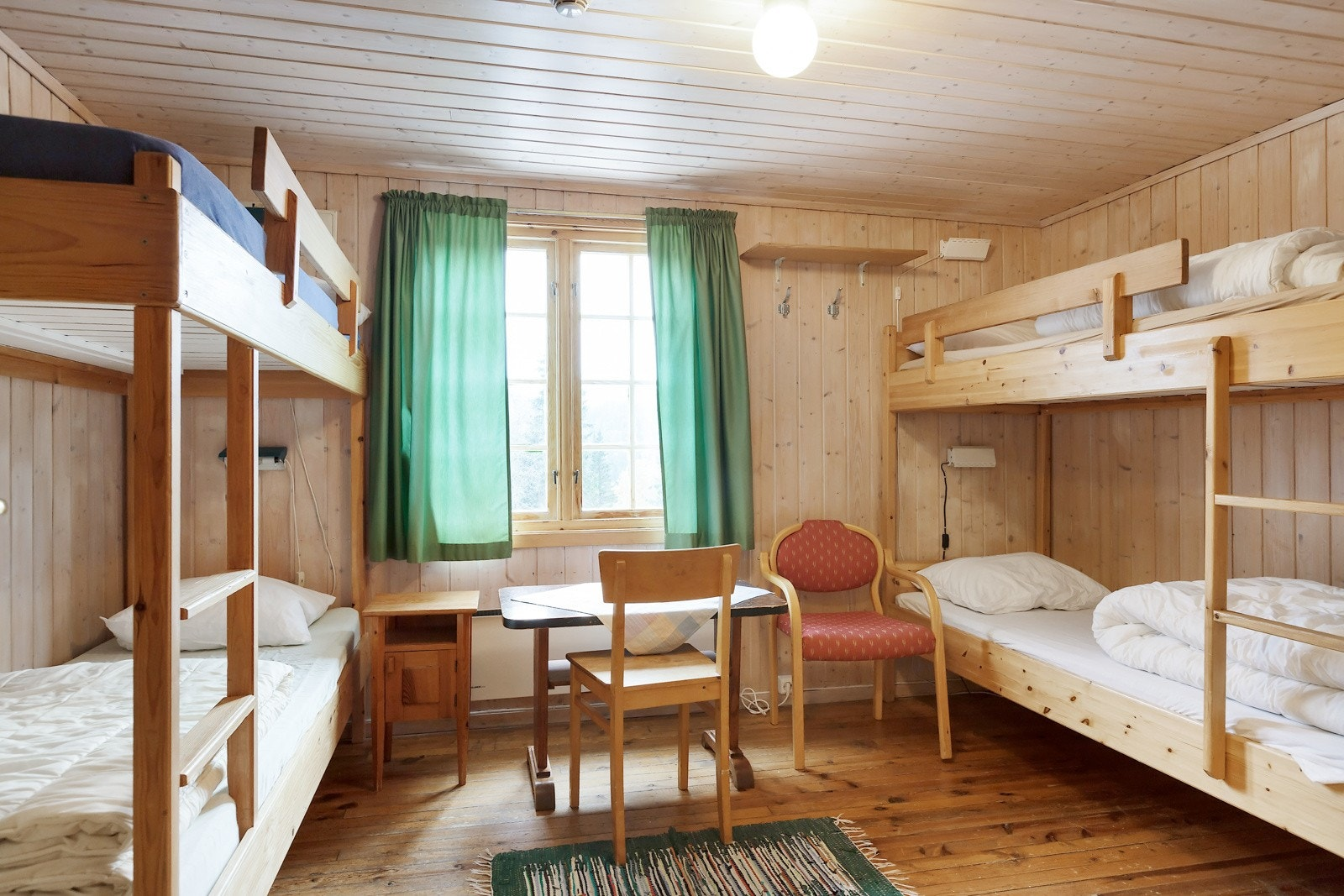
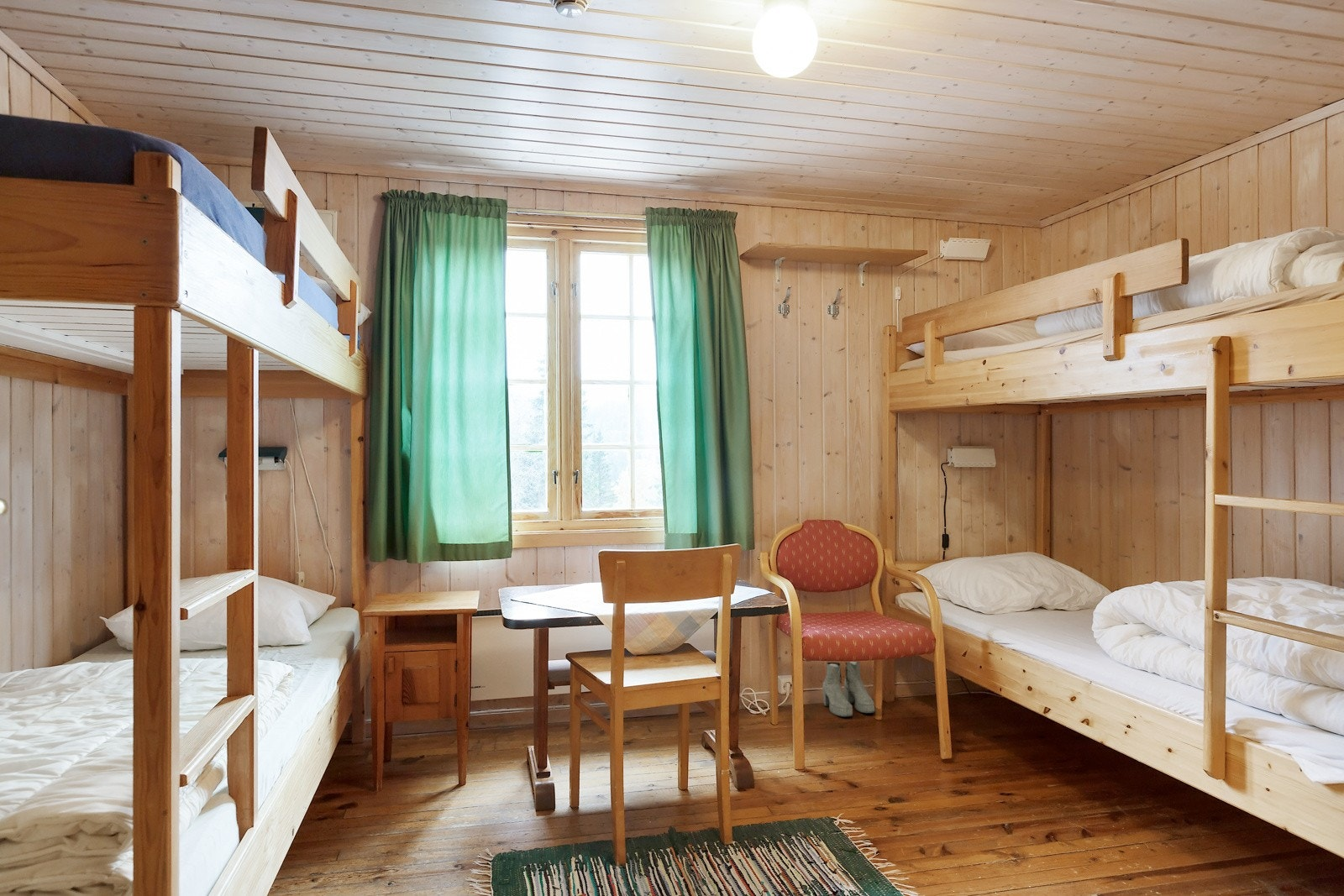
+ boots [822,661,875,718]
